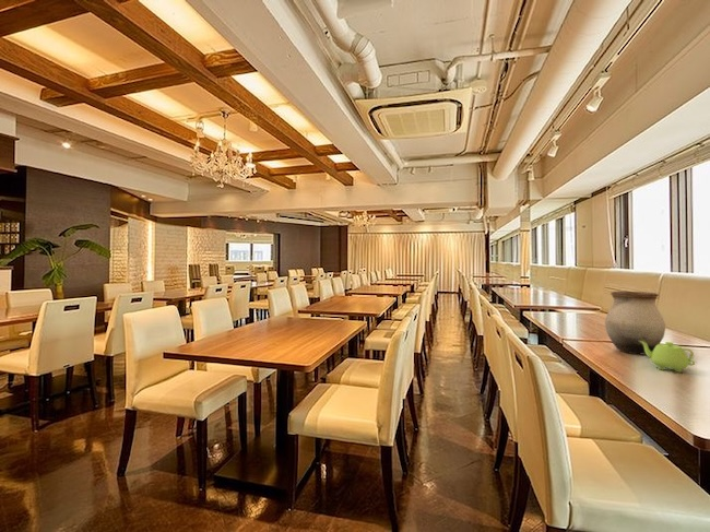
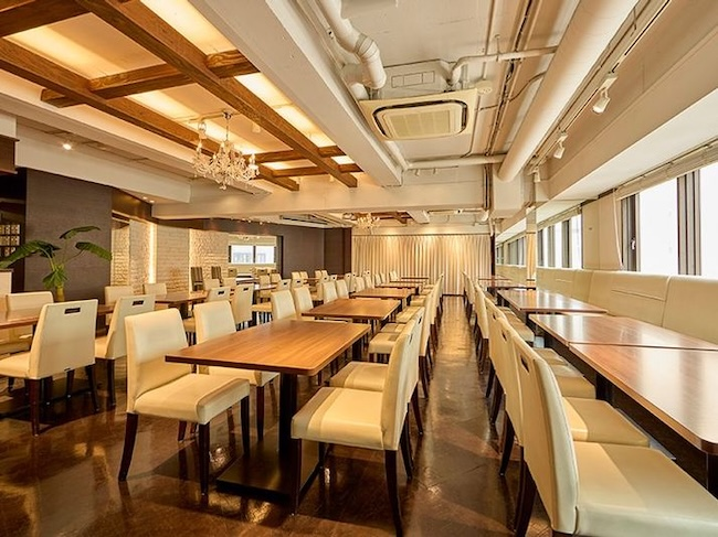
- vase [604,291,666,355]
- teapot [639,341,696,374]
